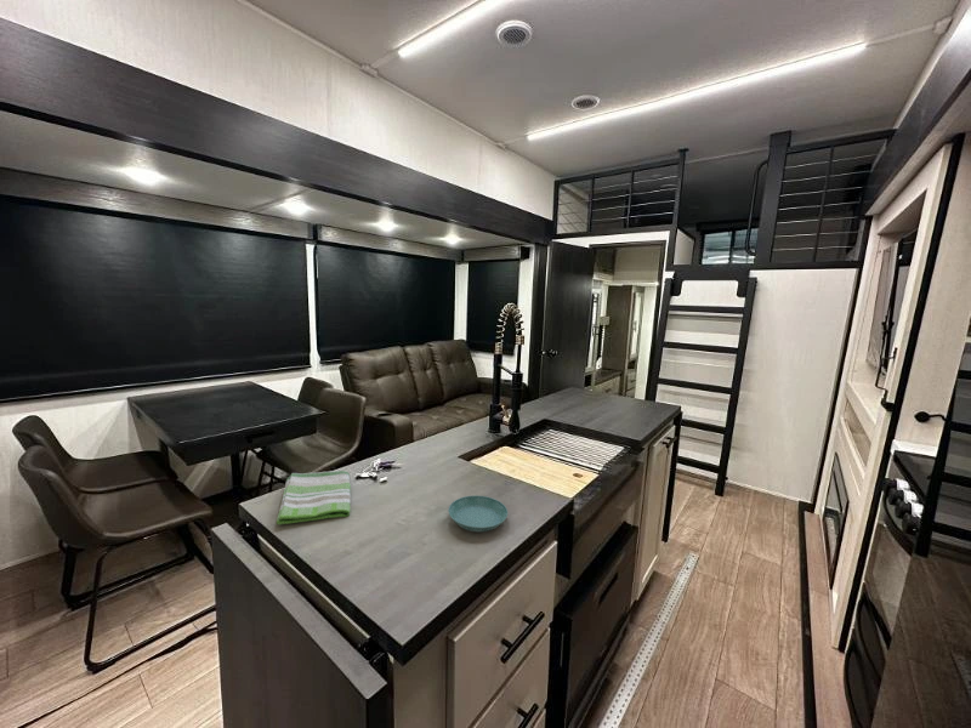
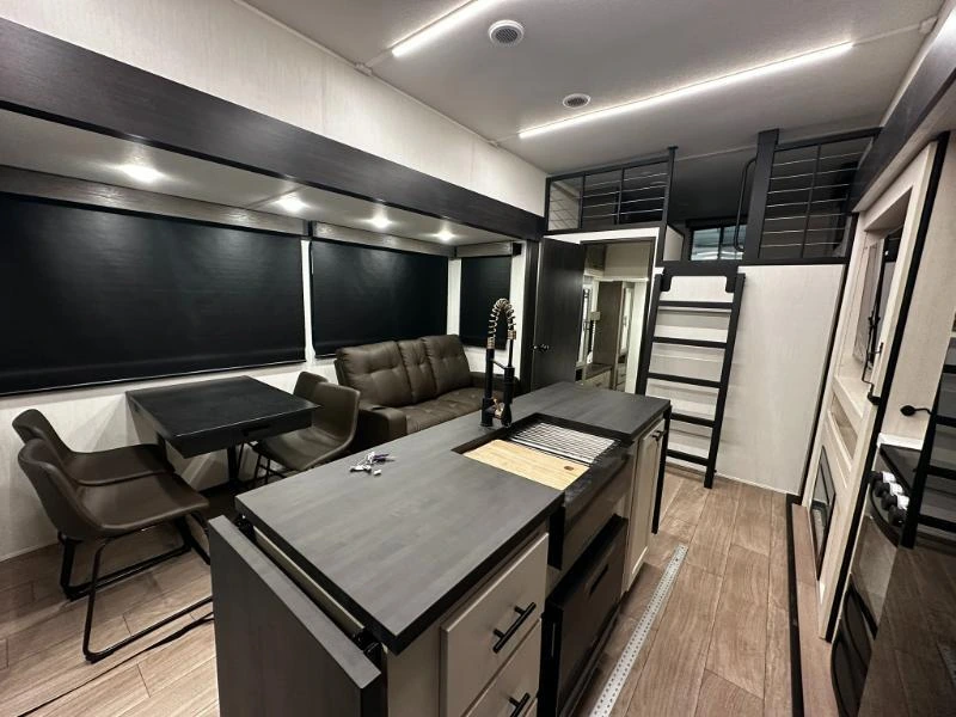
- dish towel [276,470,352,525]
- saucer [447,495,509,533]
